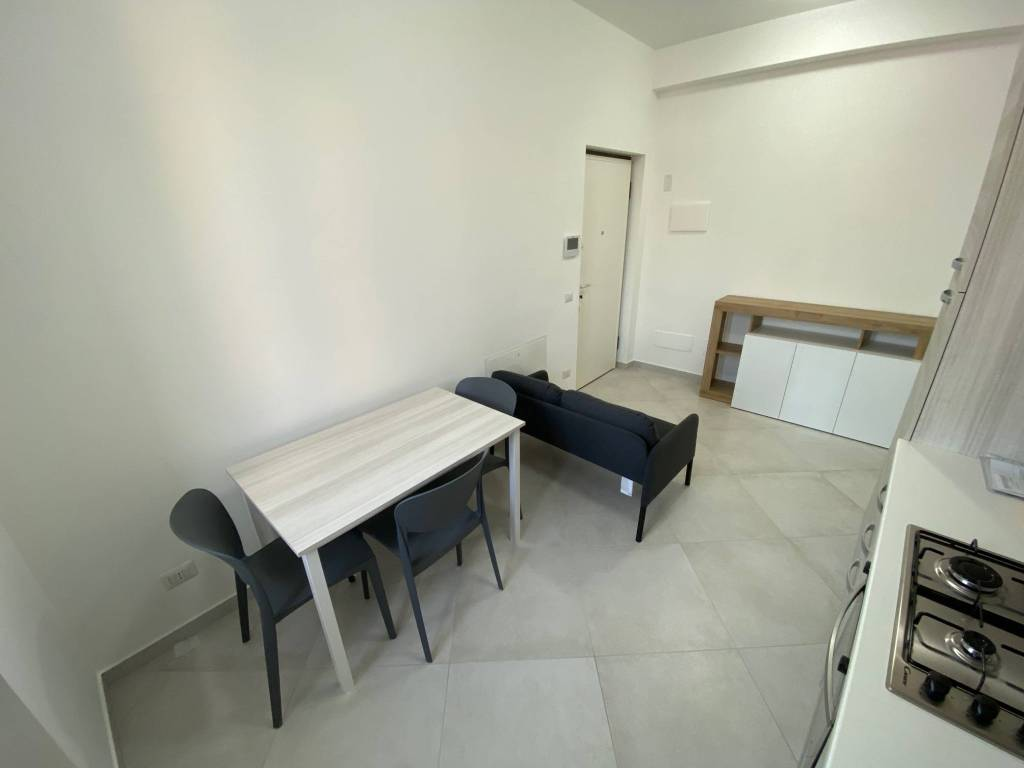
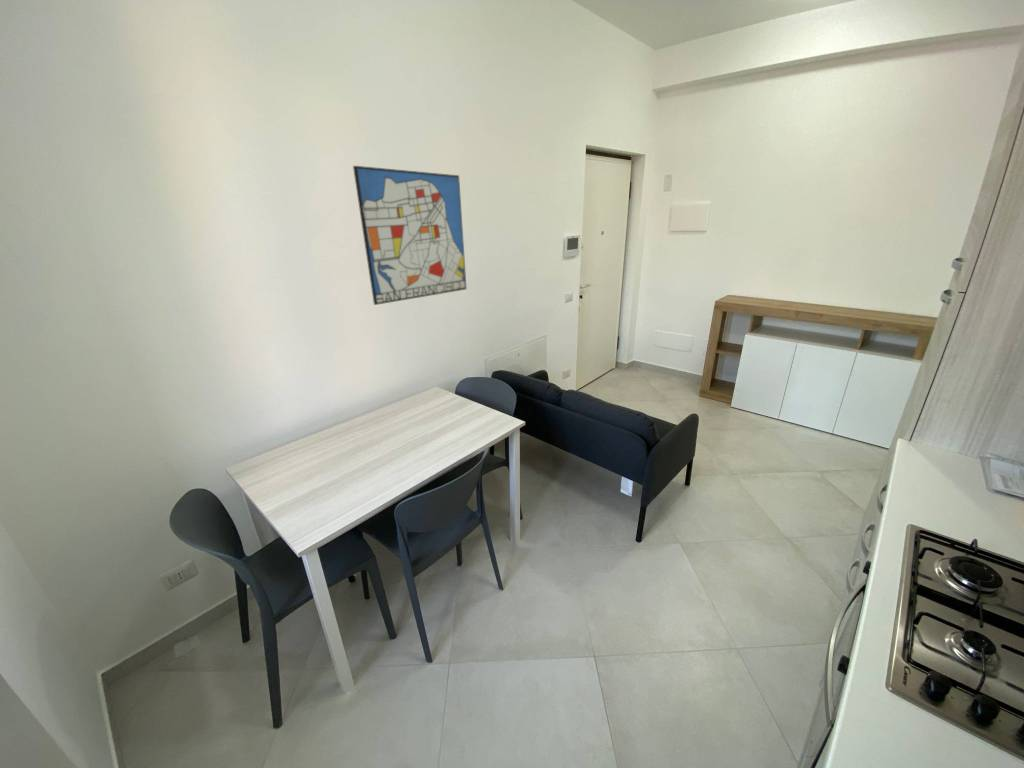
+ wall art [352,165,467,306]
